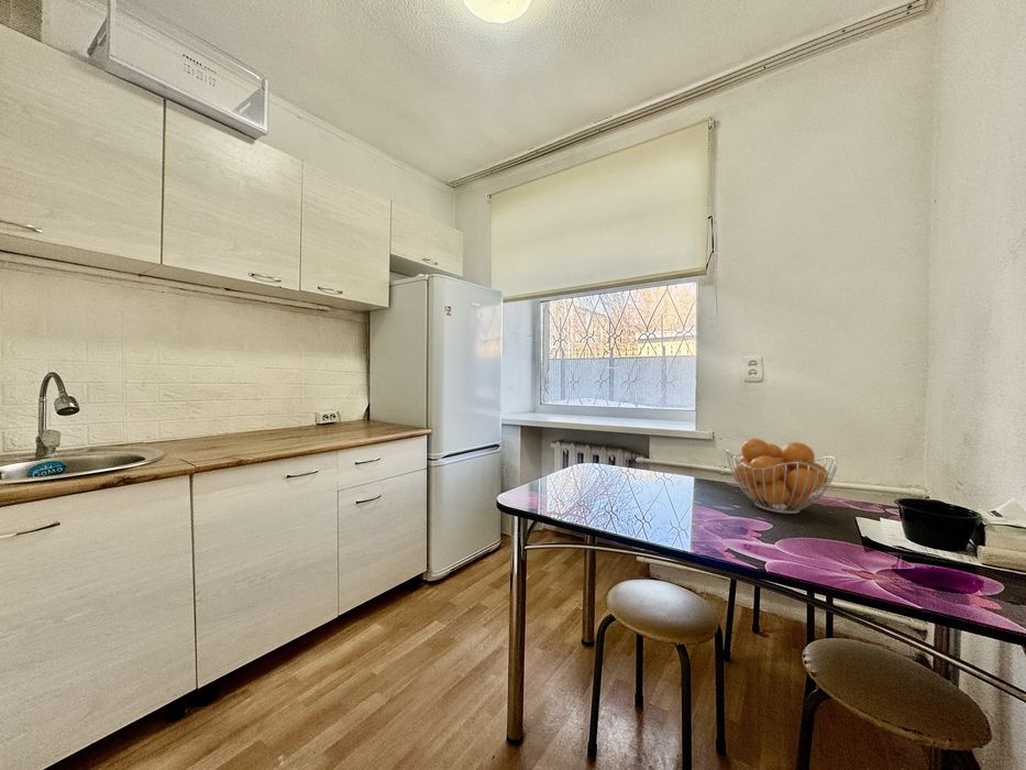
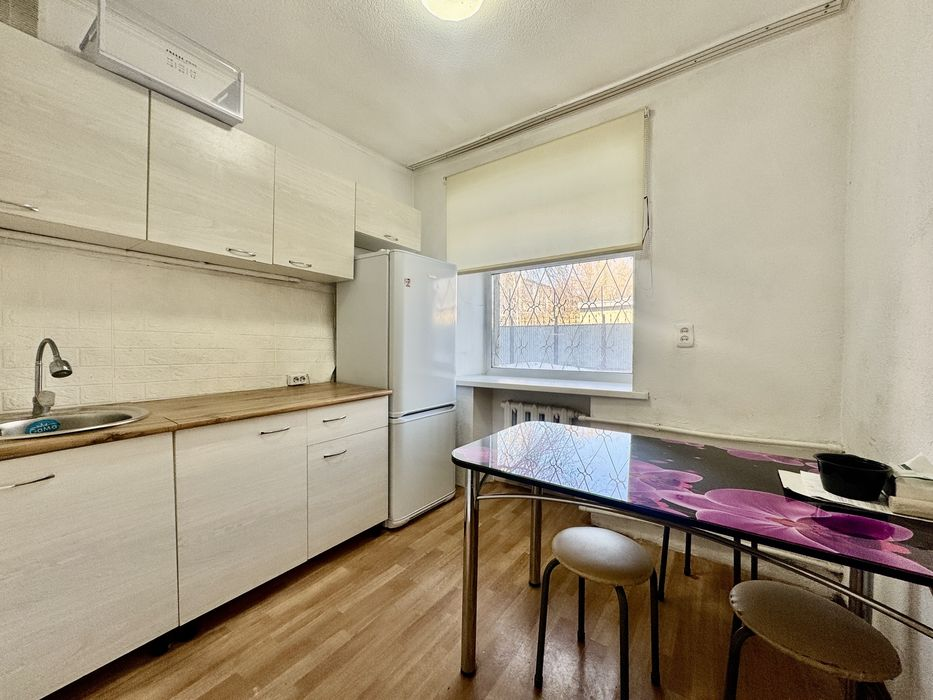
- fruit basket [725,438,838,515]
